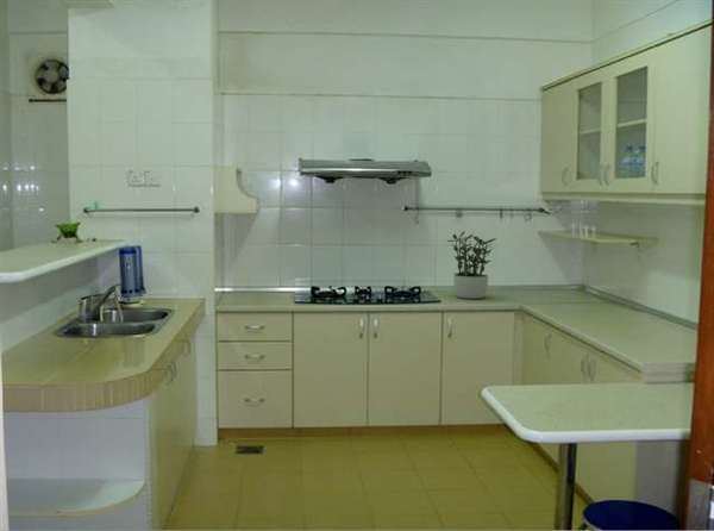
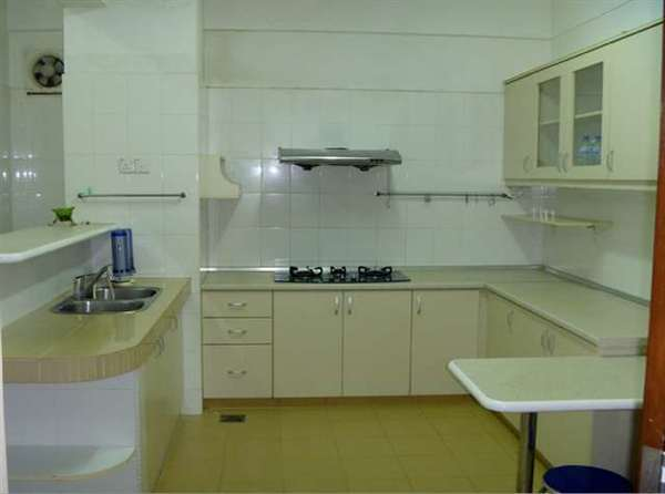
- potted plant [445,230,497,300]
